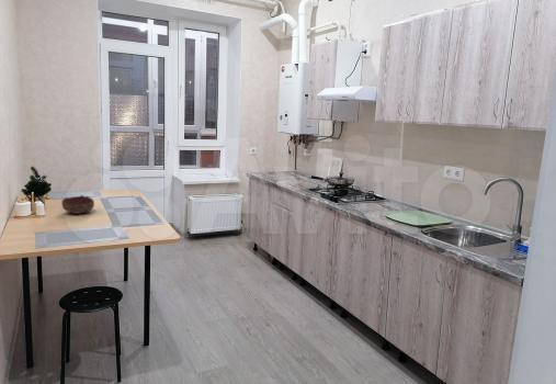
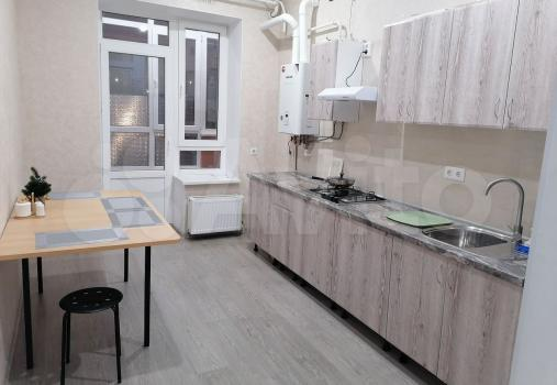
- decorative bowl [60,194,95,215]
